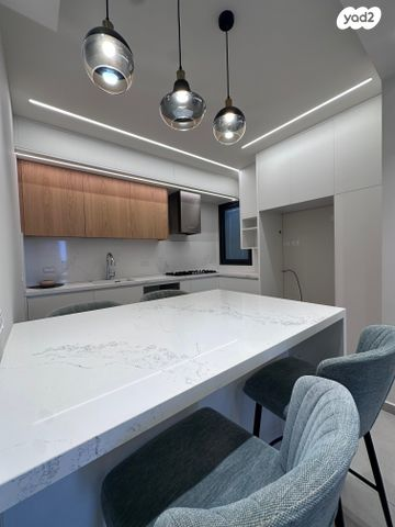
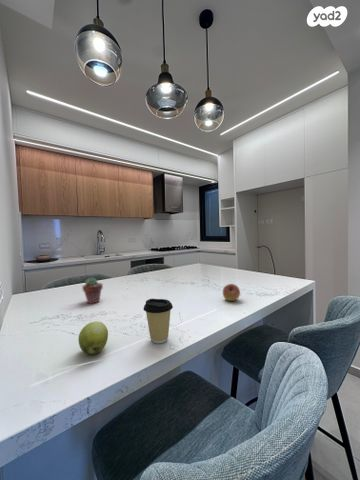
+ apple [78,321,109,355]
+ potted succulent [82,277,104,305]
+ coffee cup [143,298,174,344]
+ fruit [222,283,241,302]
